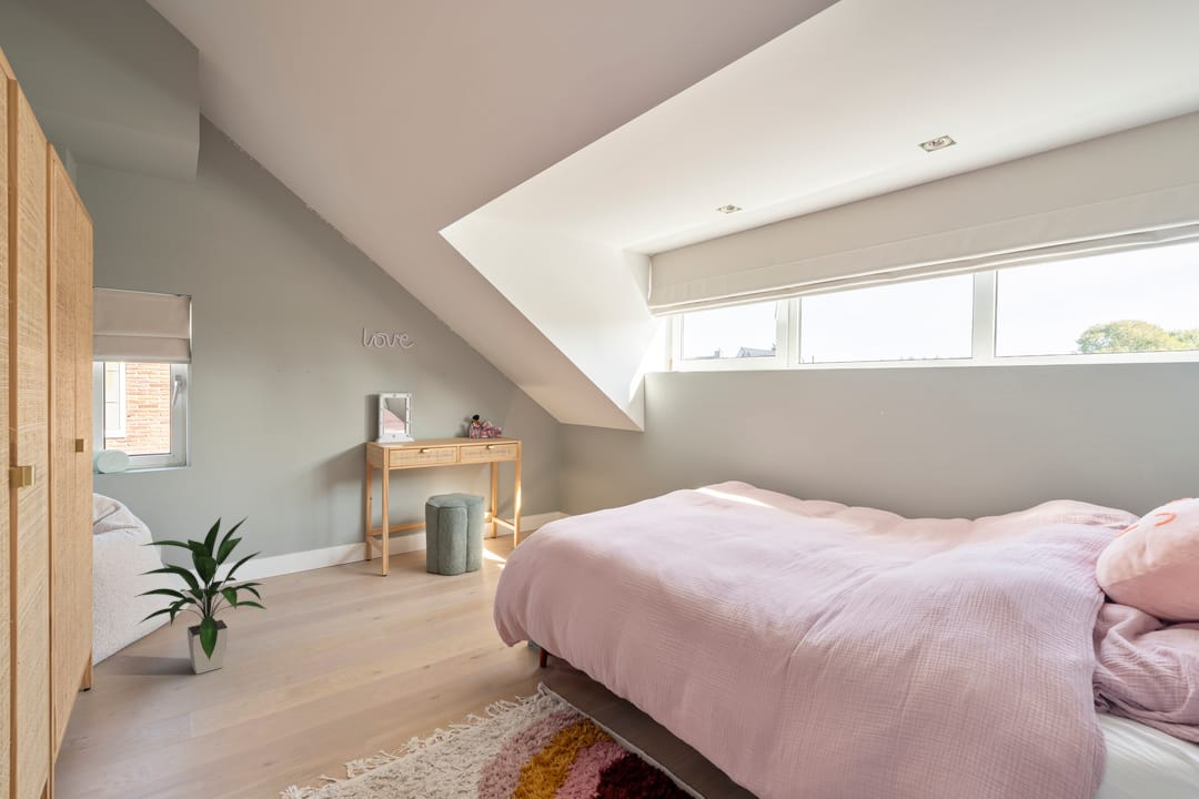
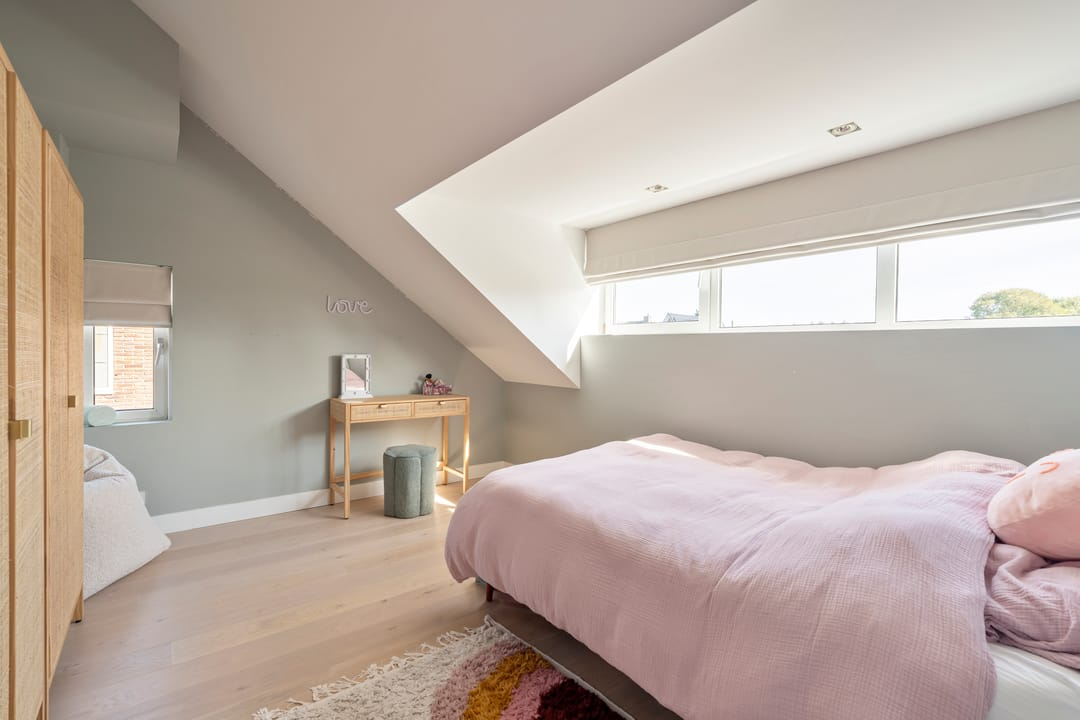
- indoor plant [133,516,268,675]
